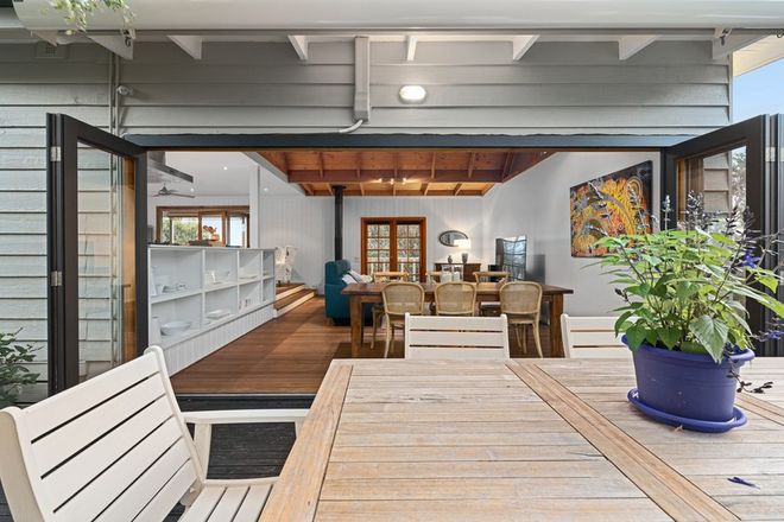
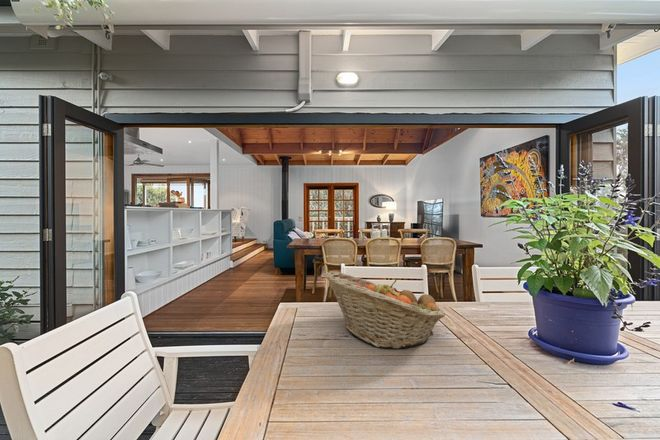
+ fruit basket [324,270,446,350]
